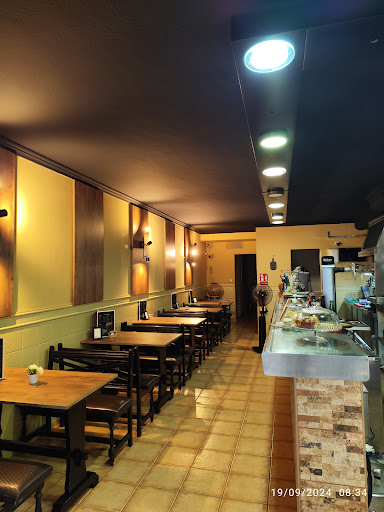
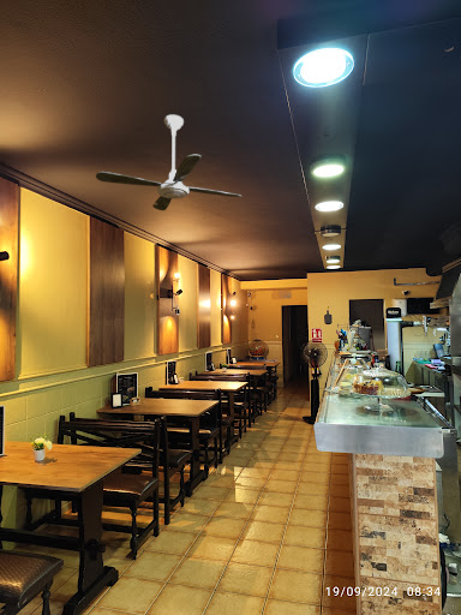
+ ceiling fan [95,114,243,211]
